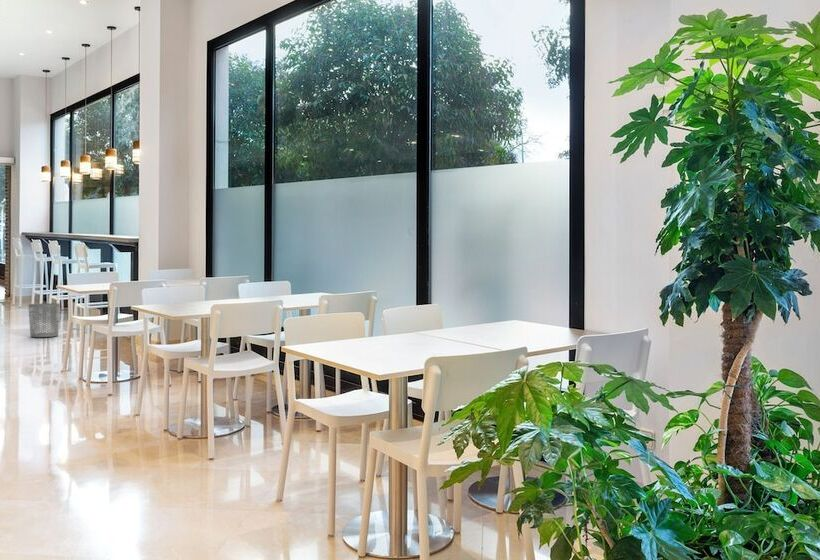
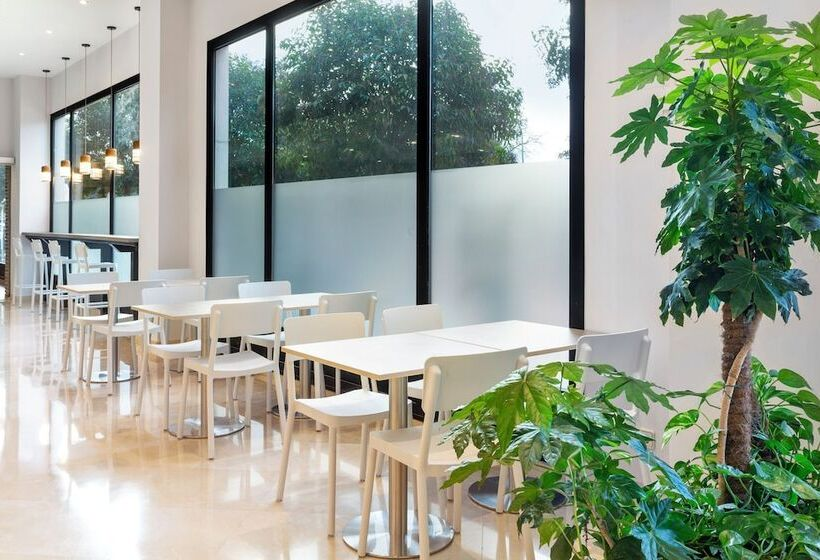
- waste bin [28,302,61,338]
